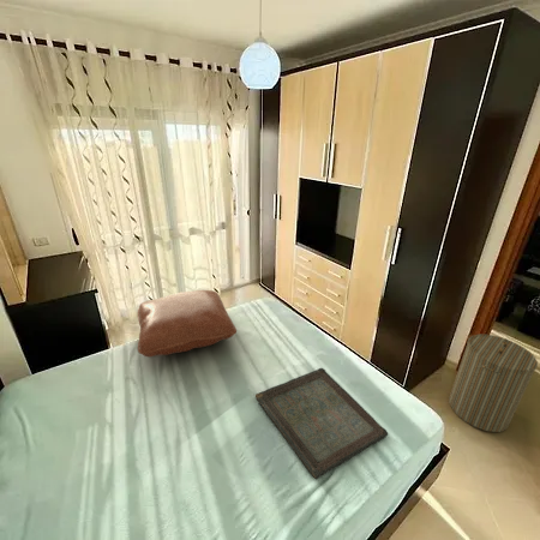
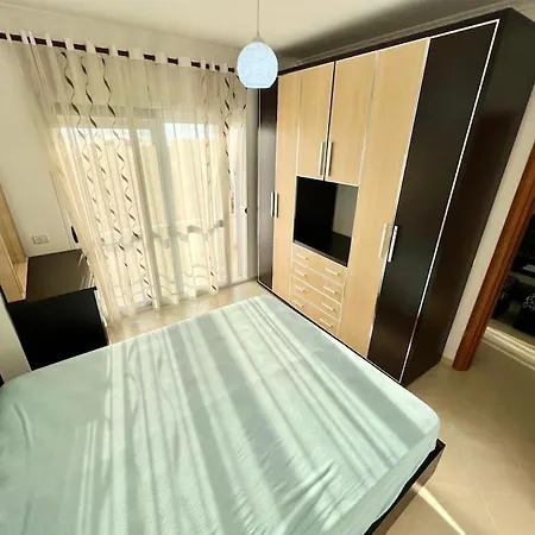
- laundry hamper [448,334,539,433]
- pillow [137,289,238,358]
- serving tray [254,367,389,480]
